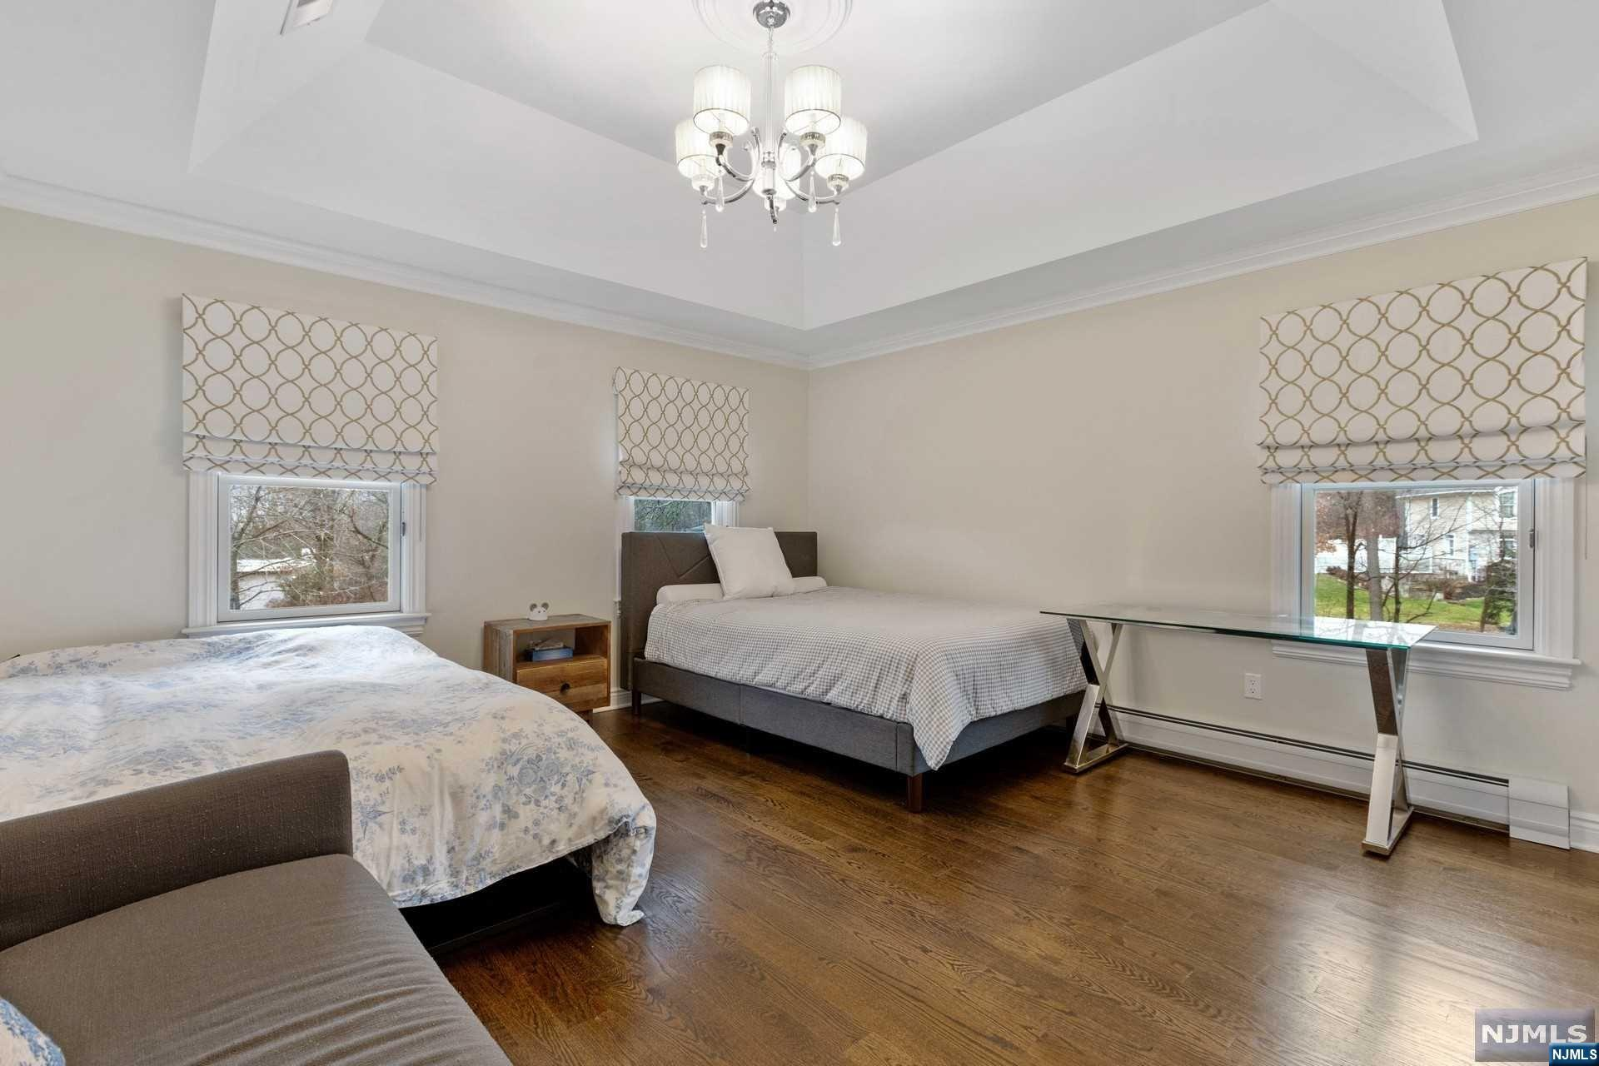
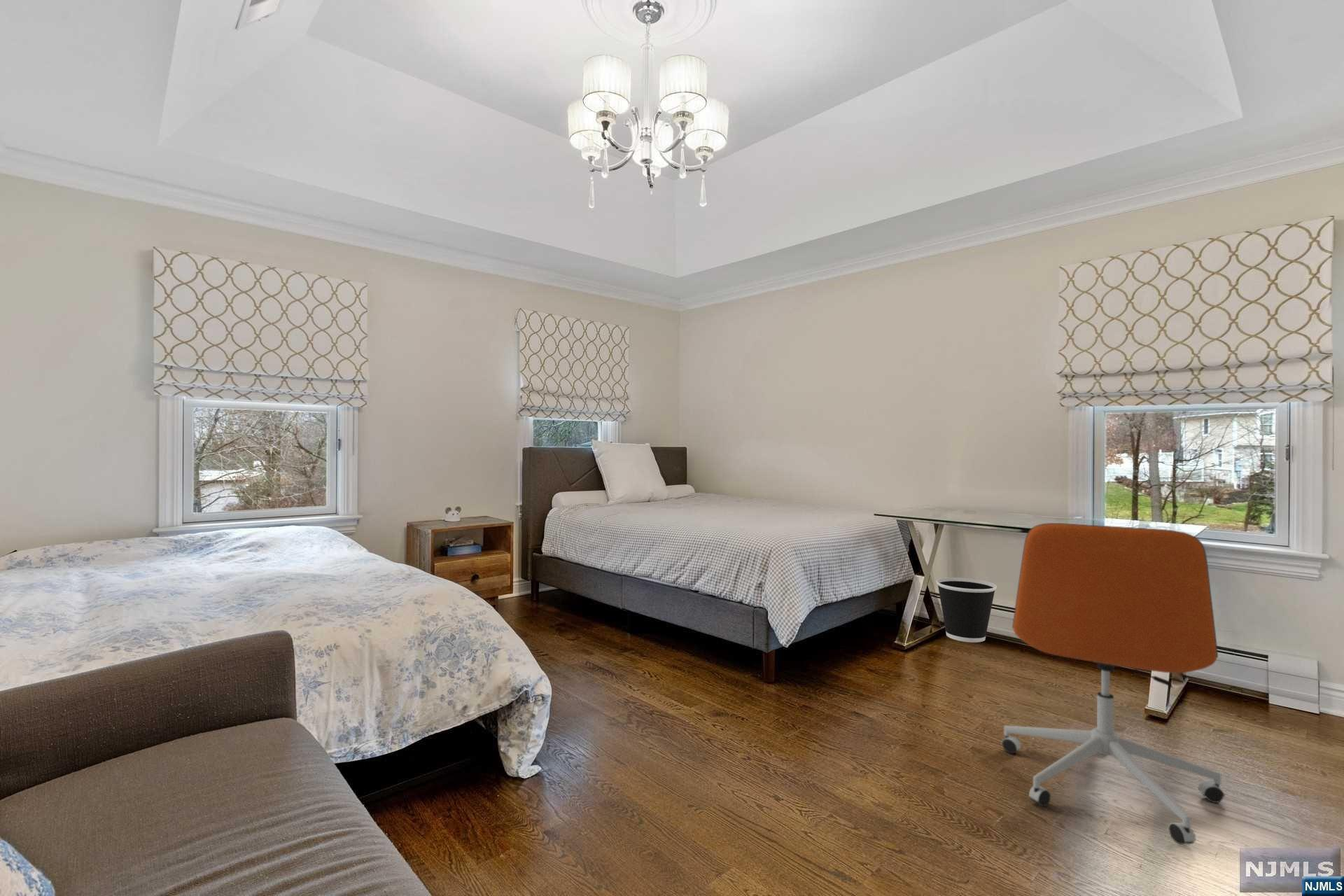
+ office chair [1001,522,1226,845]
+ wastebasket [936,577,998,643]
